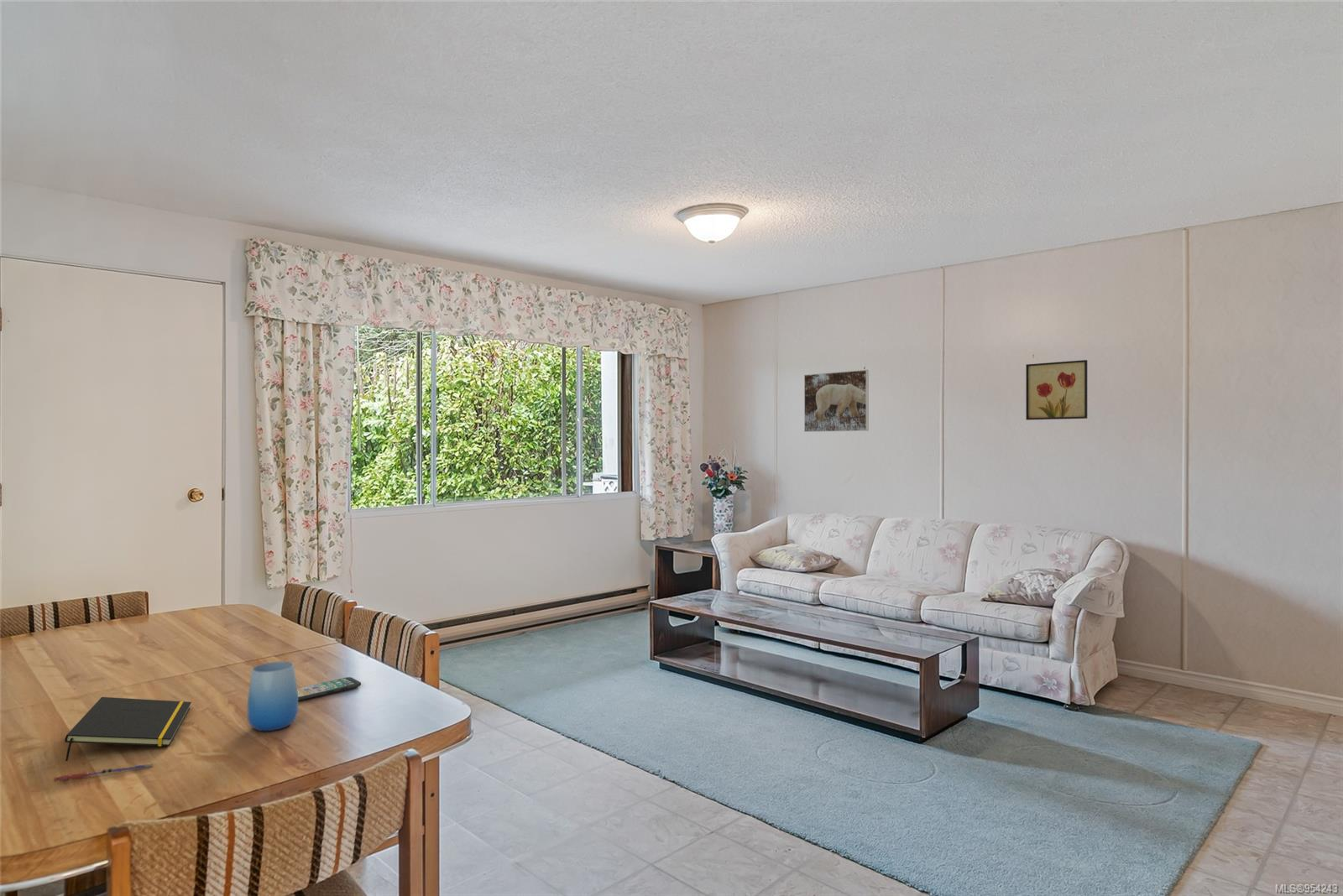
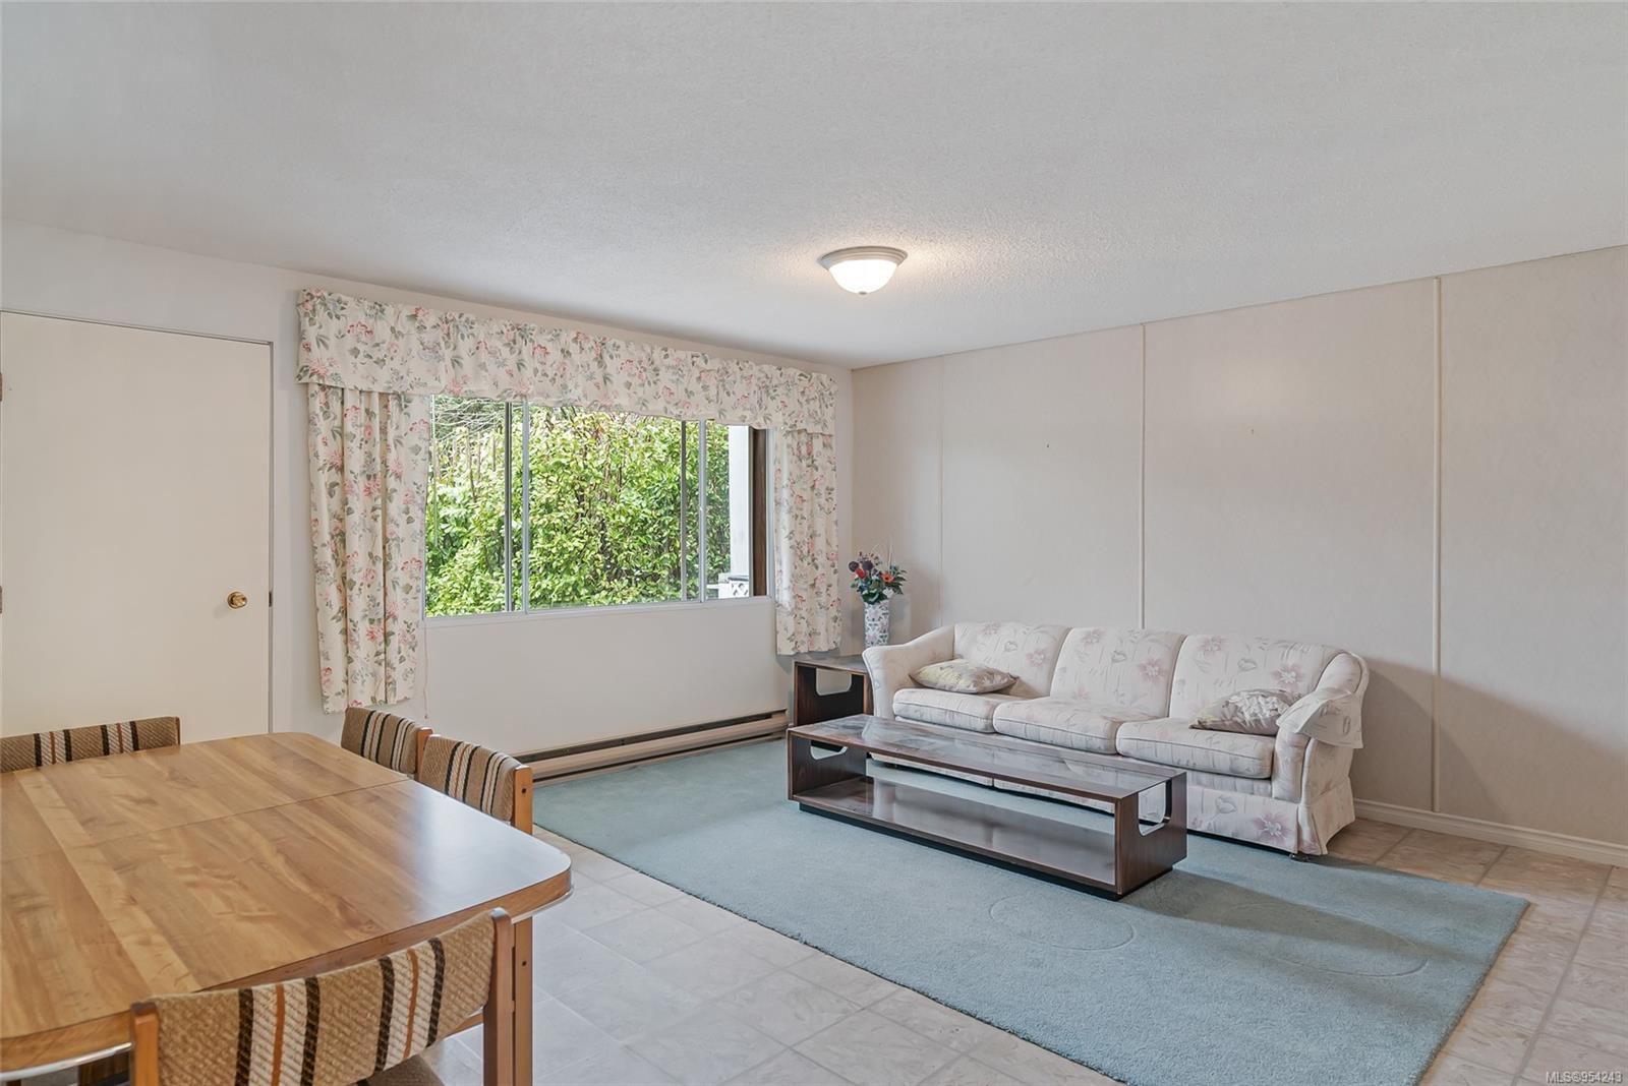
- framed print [803,369,870,433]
- smartphone [297,676,362,701]
- notepad [64,696,192,762]
- wall art [1025,359,1088,421]
- pen [53,763,154,783]
- cup [246,661,299,732]
